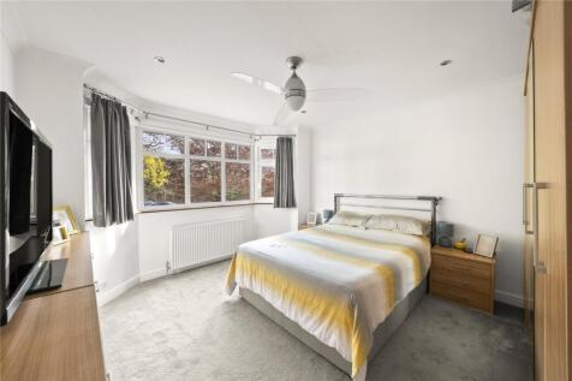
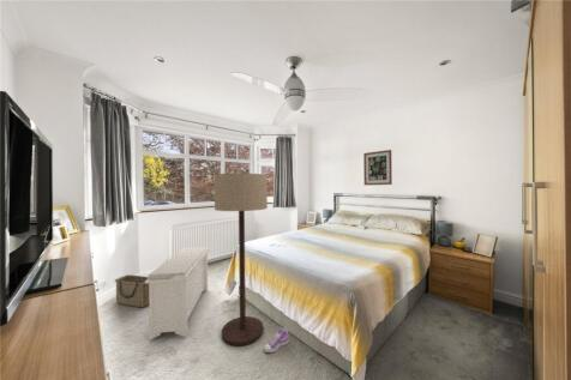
+ wall art [362,149,393,187]
+ bench [145,246,210,340]
+ floor lamp [214,173,269,346]
+ basket [114,273,150,308]
+ sneaker [263,326,290,354]
